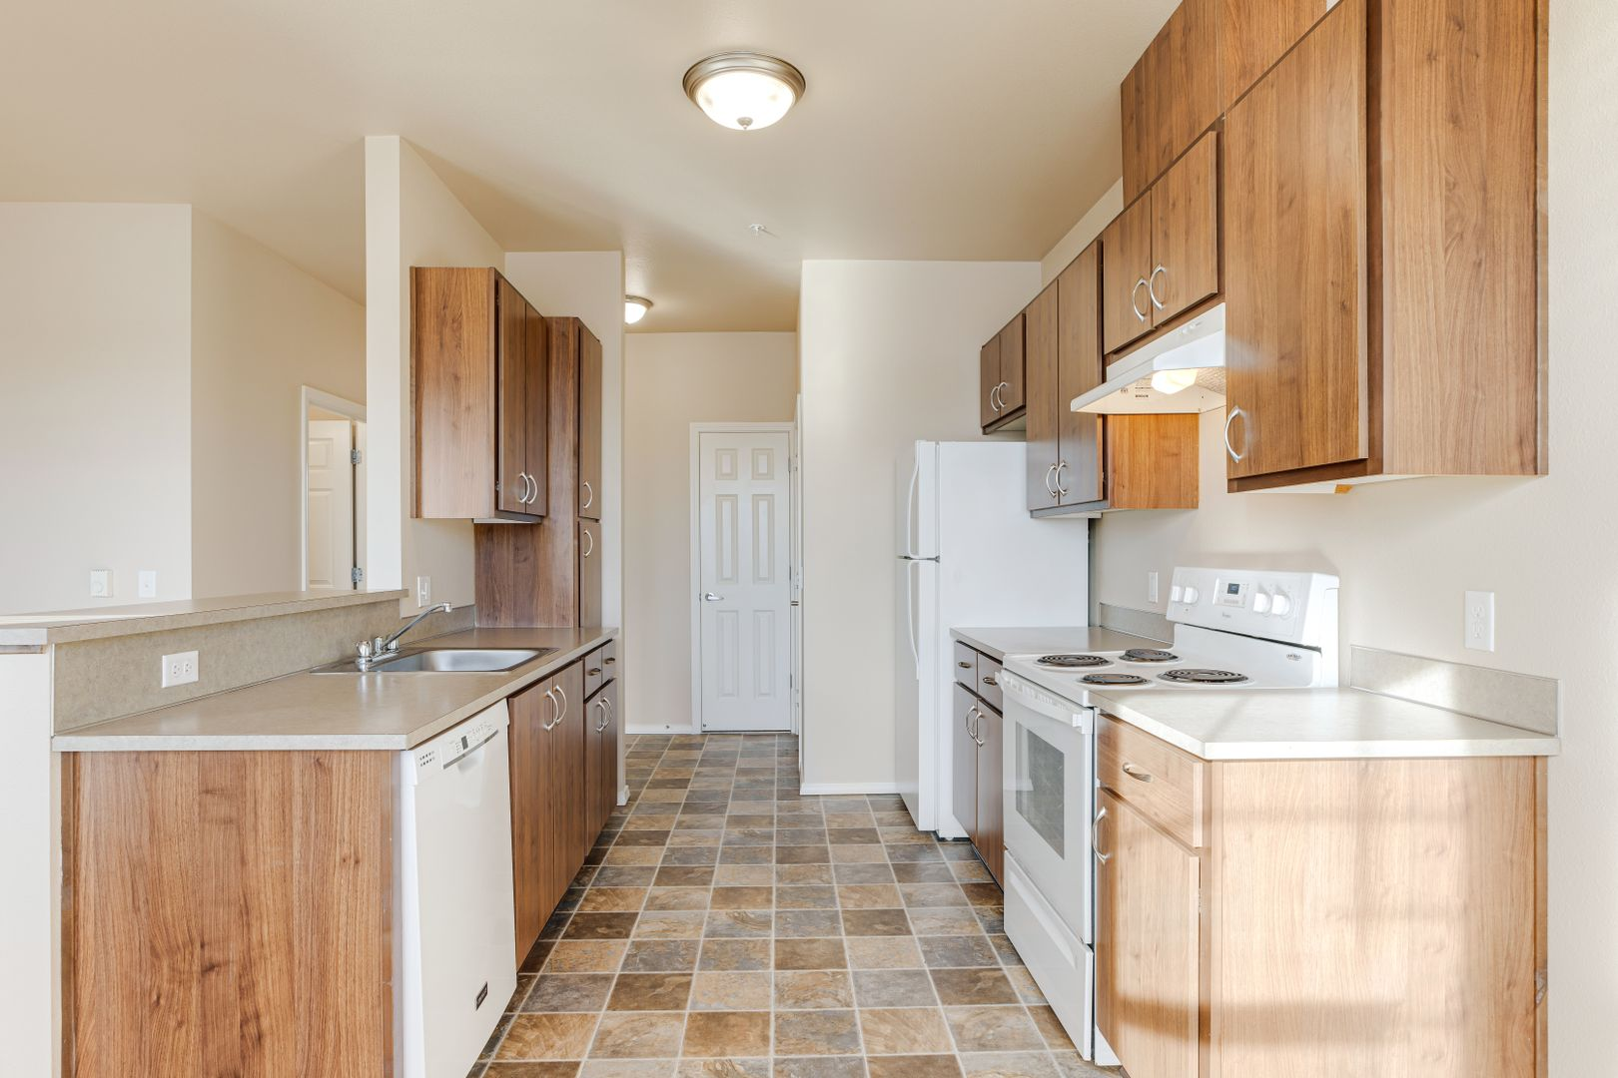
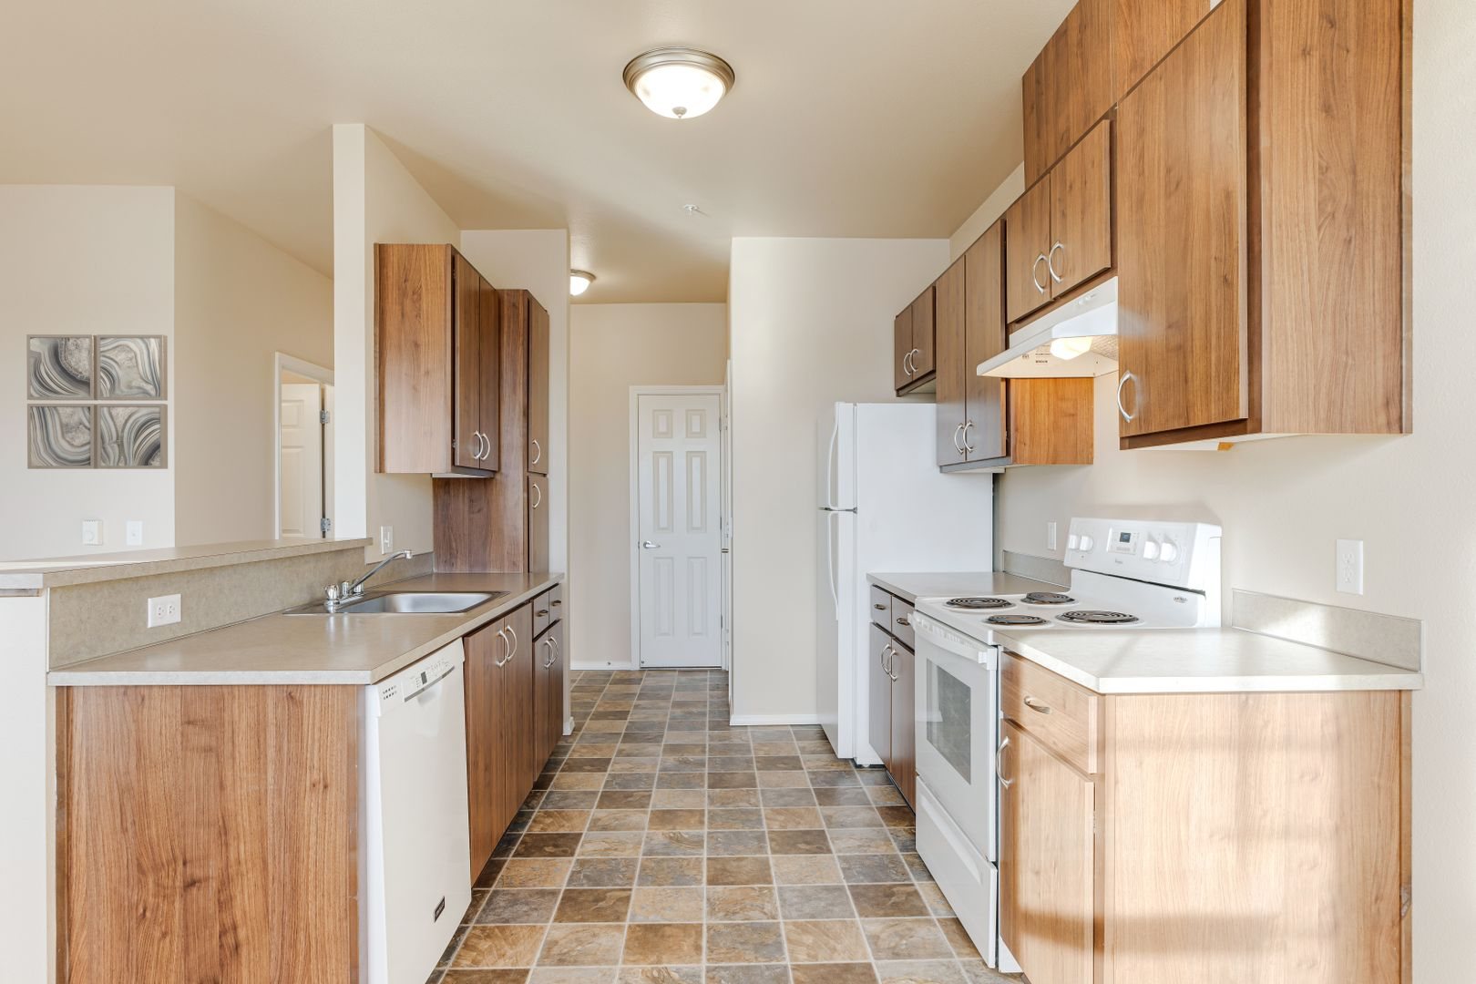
+ wall art [25,334,168,470]
